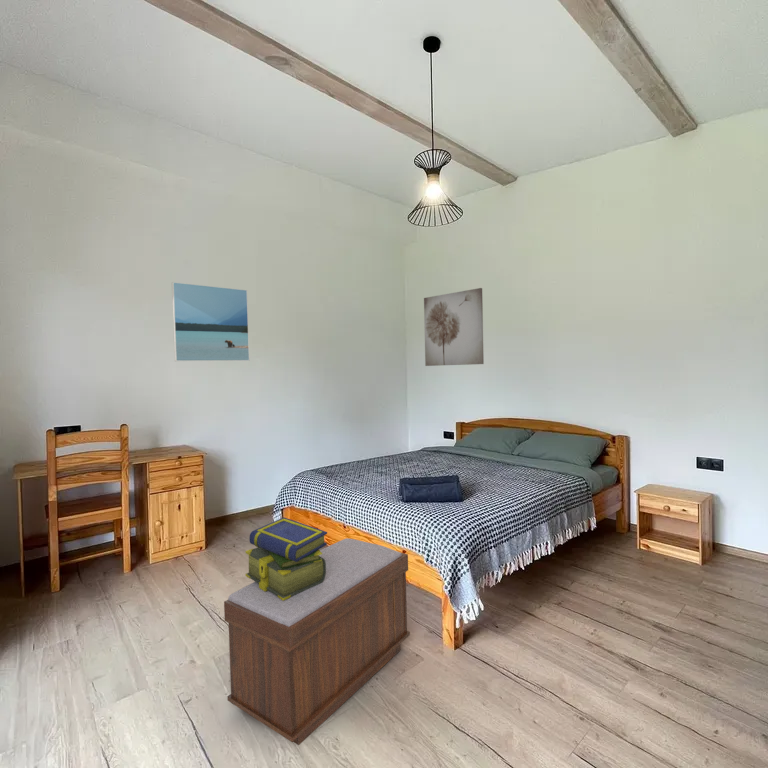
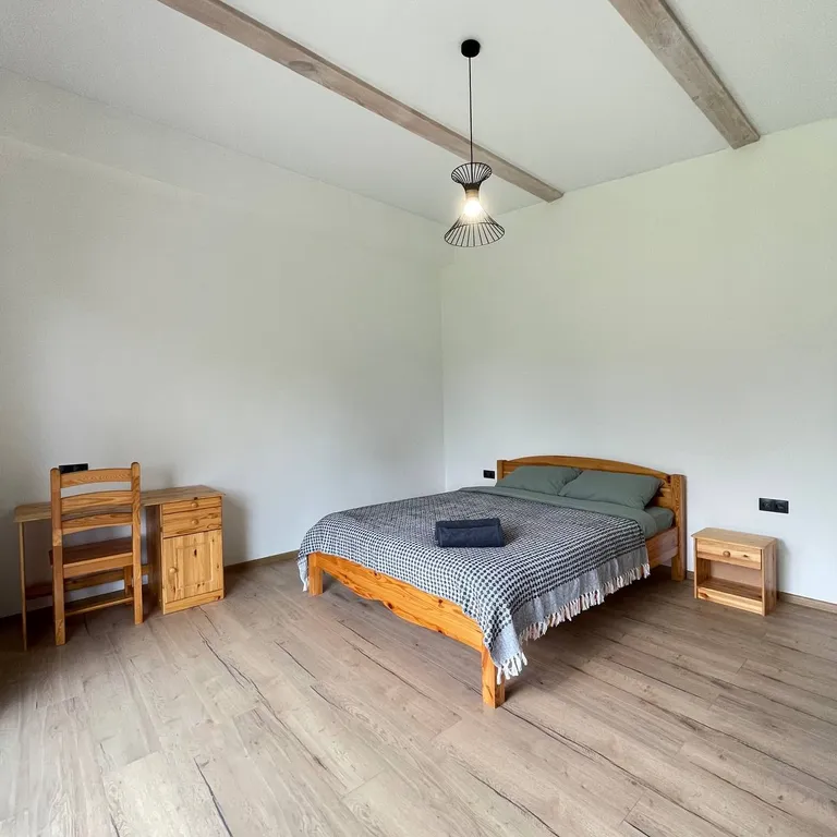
- stack of books [244,516,328,600]
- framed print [171,281,250,362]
- bench [223,537,411,746]
- wall art [423,287,485,367]
